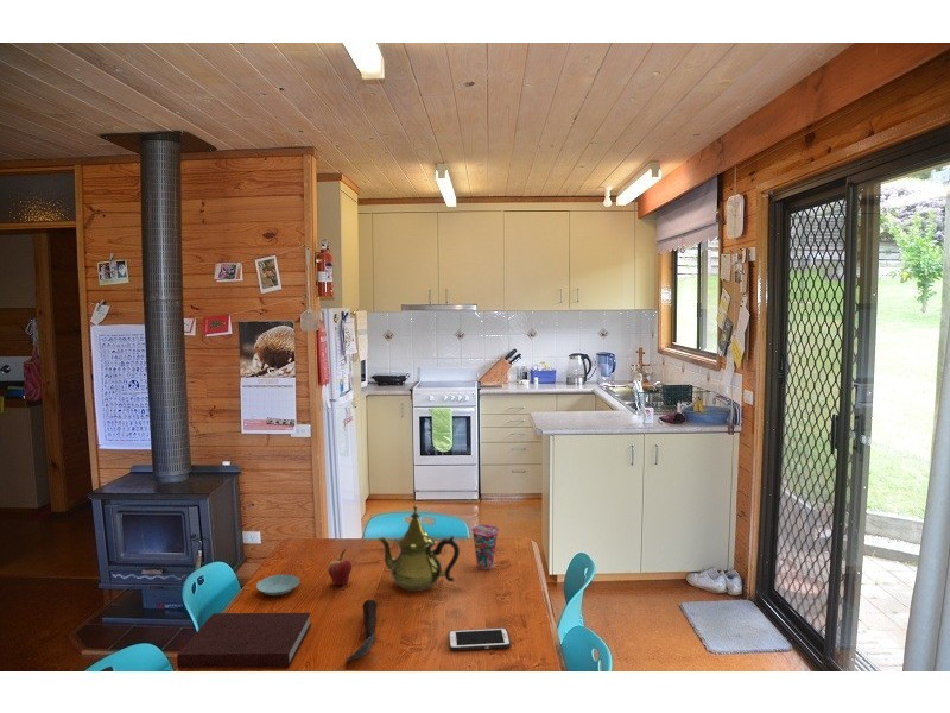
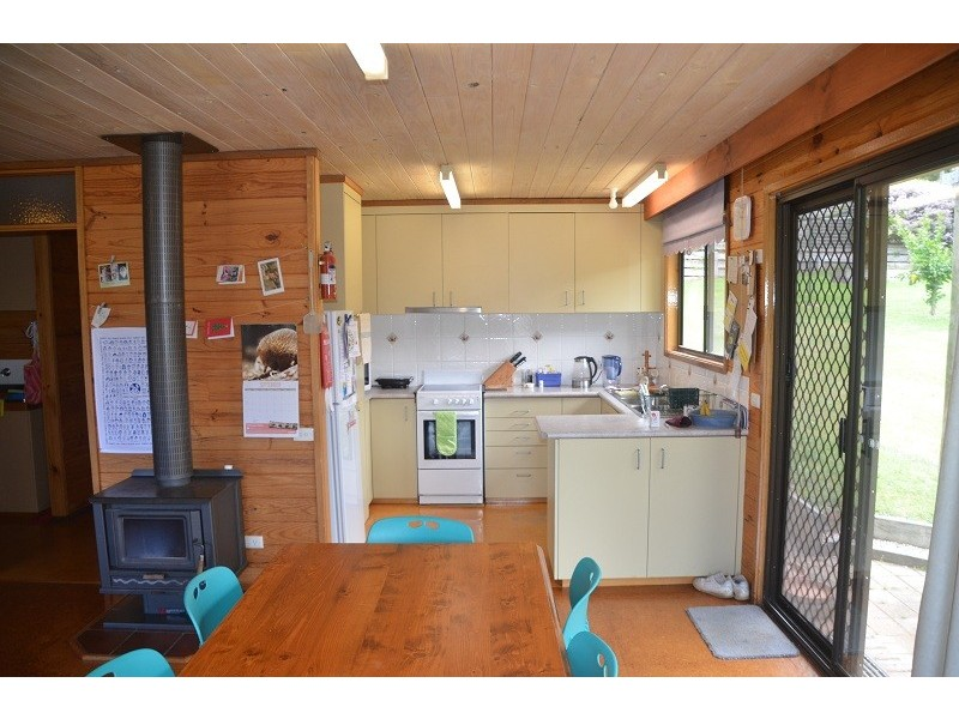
- notebook [176,612,312,669]
- fruit [327,548,353,587]
- cell phone [448,626,512,651]
- spoon [344,599,378,662]
- saucer [255,574,300,597]
- teapot [376,504,461,593]
- cup [471,524,500,570]
